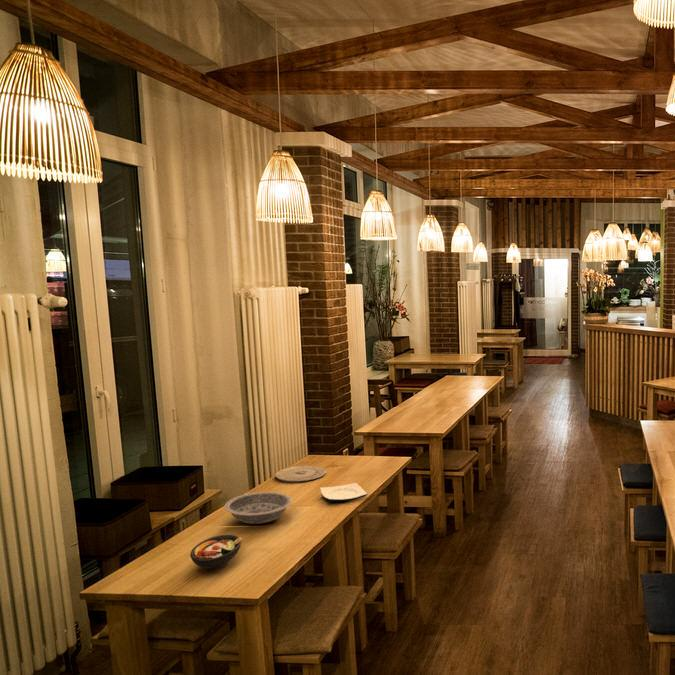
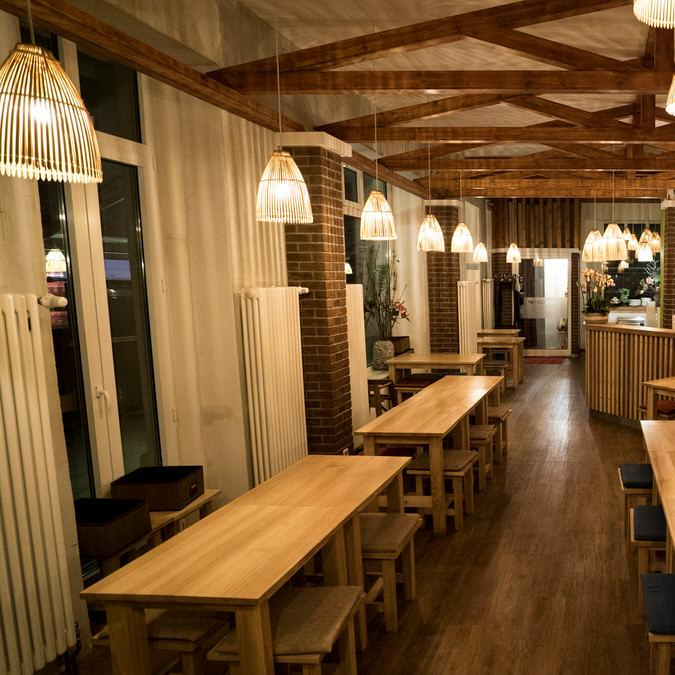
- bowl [189,534,243,570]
- plate [319,482,368,502]
- plate [274,465,327,484]
- bowl [224,491,293,525]
